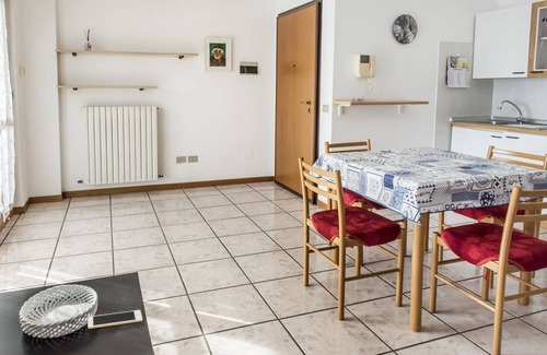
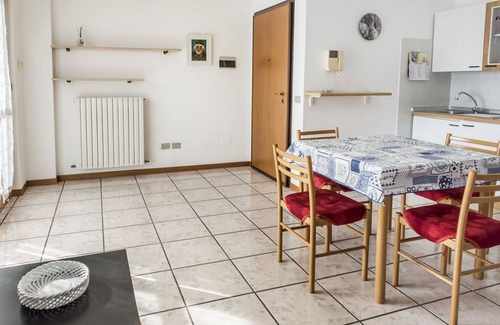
- cell phone [86,309,143,330]
